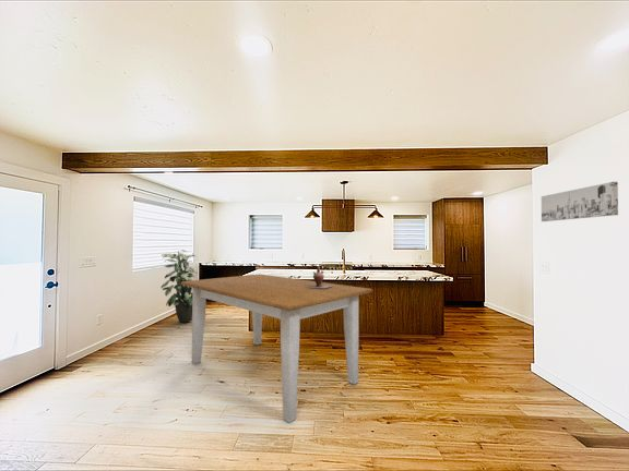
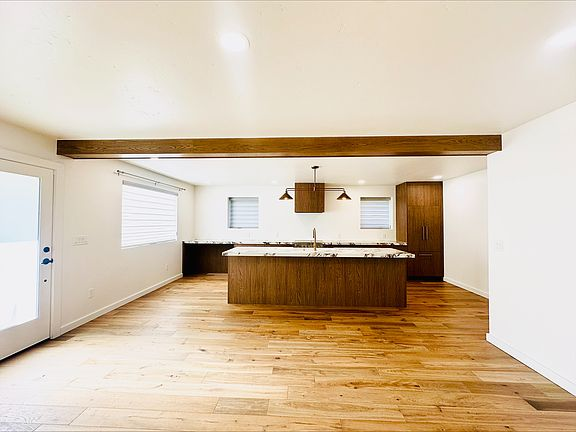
- table [181,274,373,424]
- wall art [541,181,619,222]
- ceramic jug [307,265,333,288]
- indoor plant [159,249,198,324]
